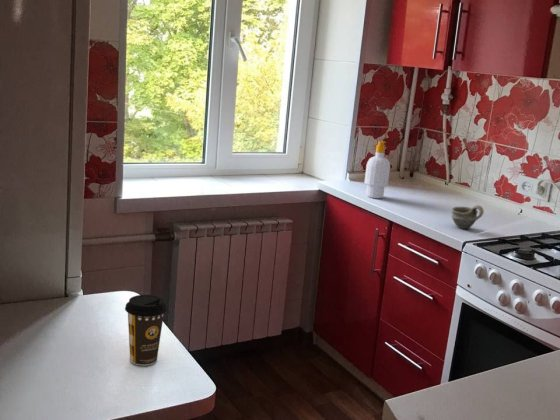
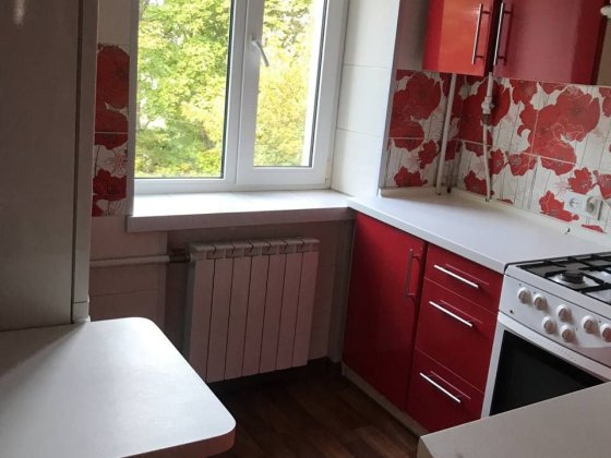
- coffee cup [124,294,168,366]
- cup [451,204,485,230]
- soap bottle [364,141,391,199]
